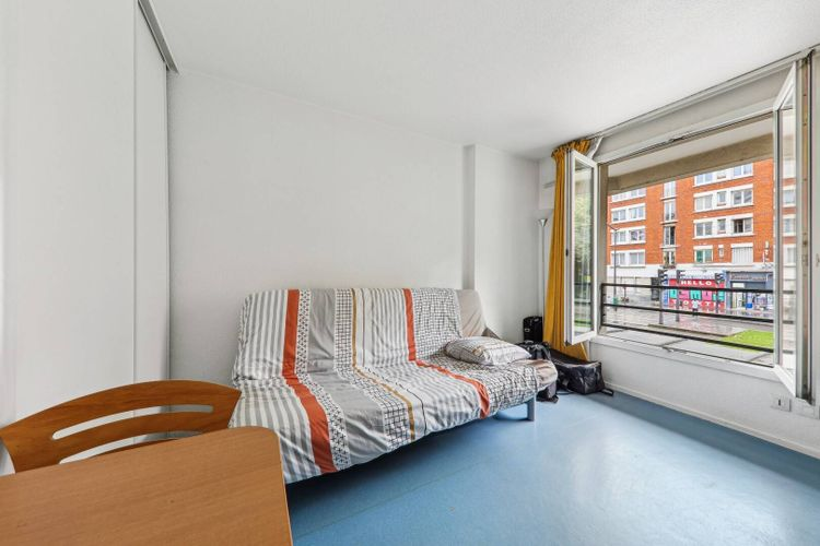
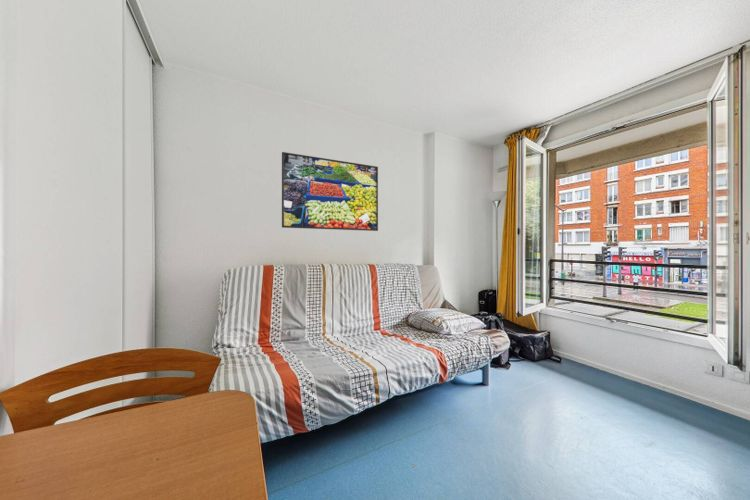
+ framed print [281,151,379,232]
